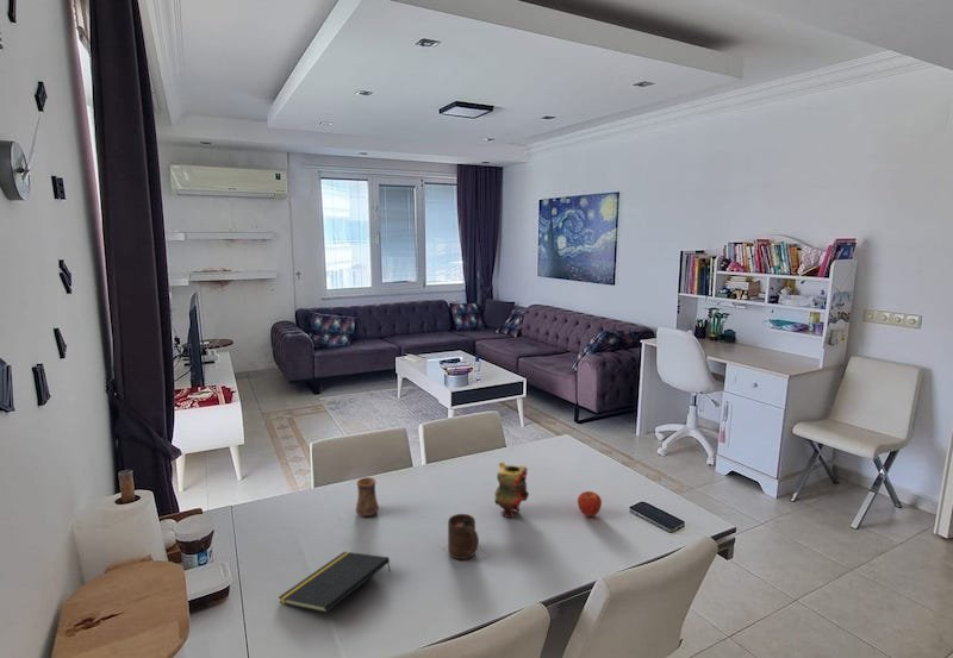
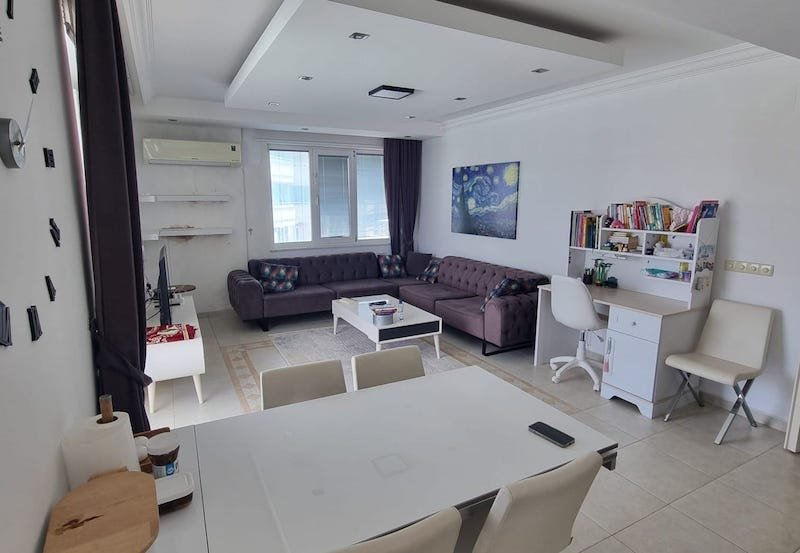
- fruit [577,490,603,518]
- cup [355,476,380,518]
- notepad [278,551,392,614]
- teapot [493,460,530,519]
- cup [447,513,480,560]
